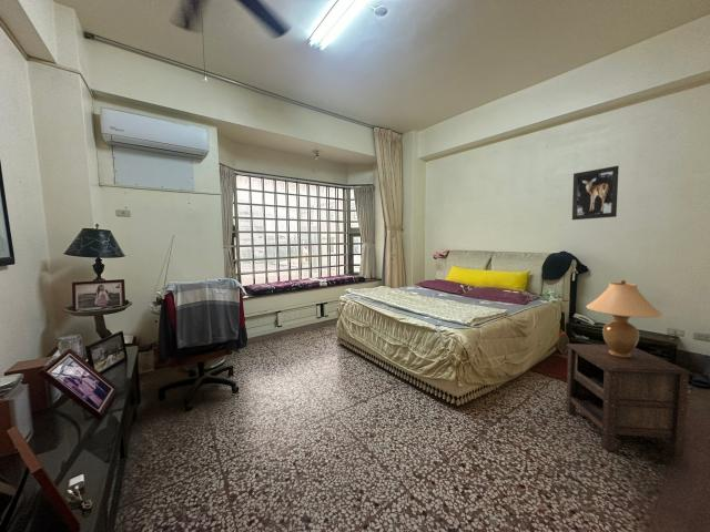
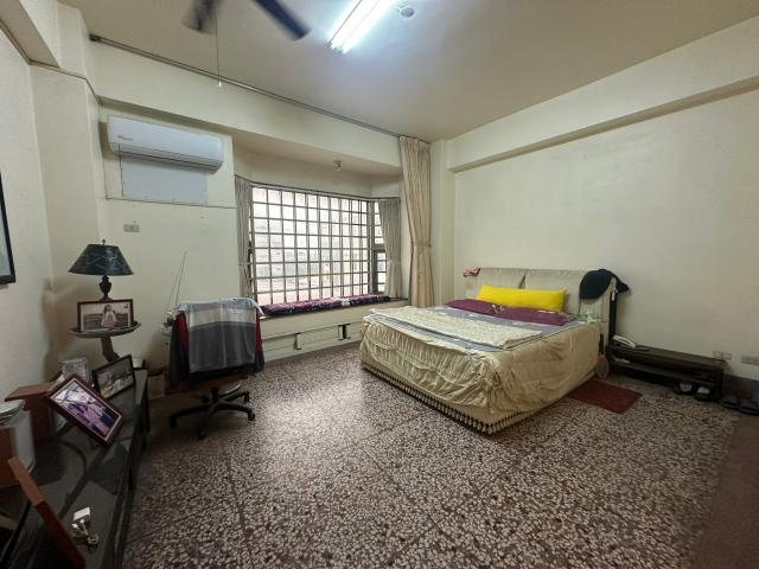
- nightstand [565,342,694,458]
- wall art [571,164,620,221]
- table lamp [585,279,663,358]
